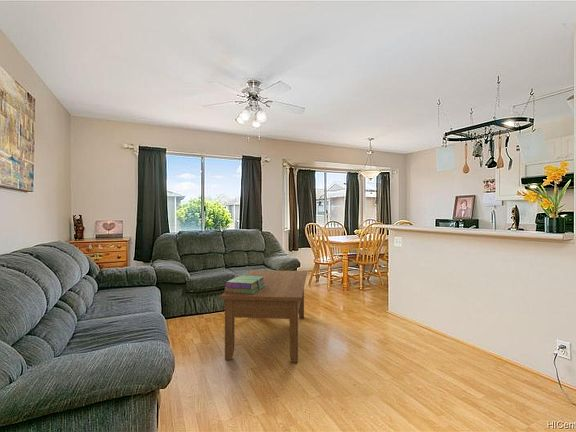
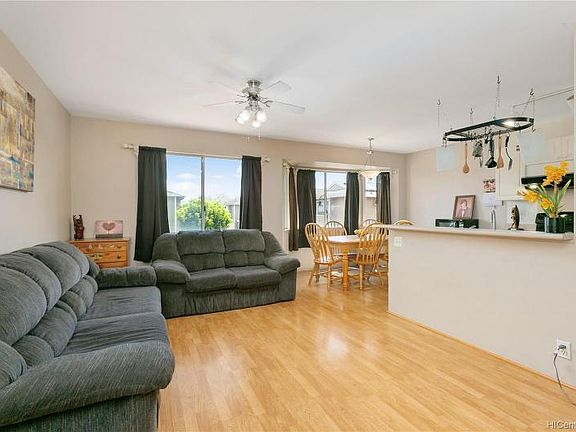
- stack of books [223,274,265,294]
- coffee table [219,269,308,364]
